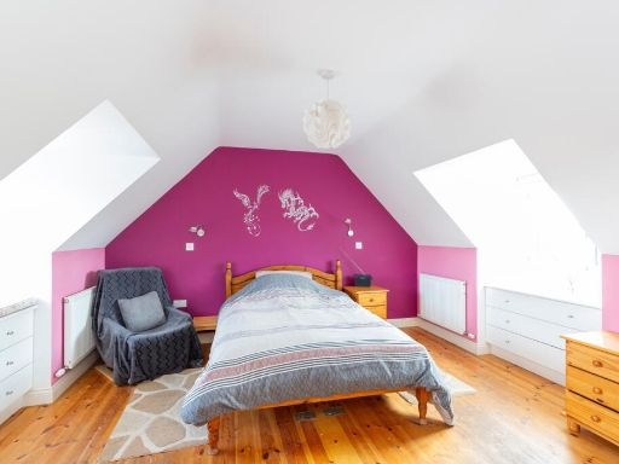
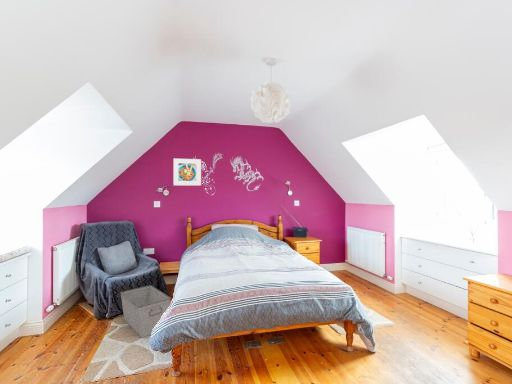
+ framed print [173,158,202,187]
+ storage bin [119,284,172,339]
